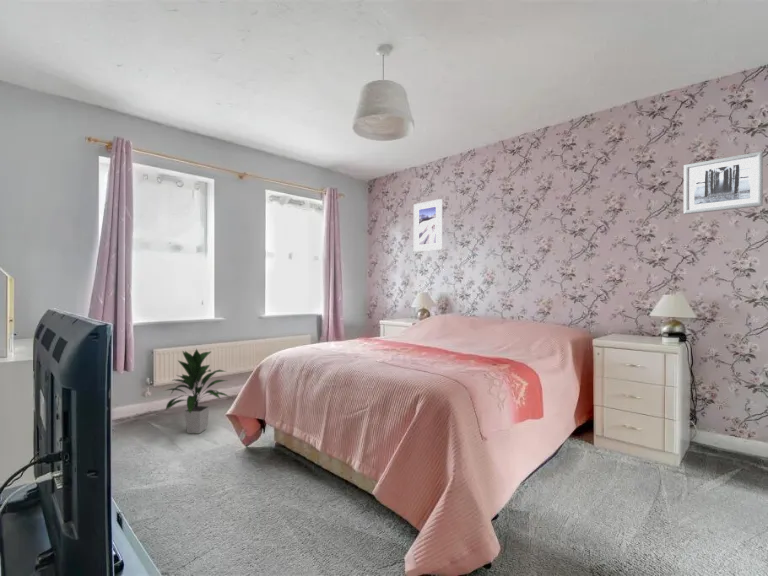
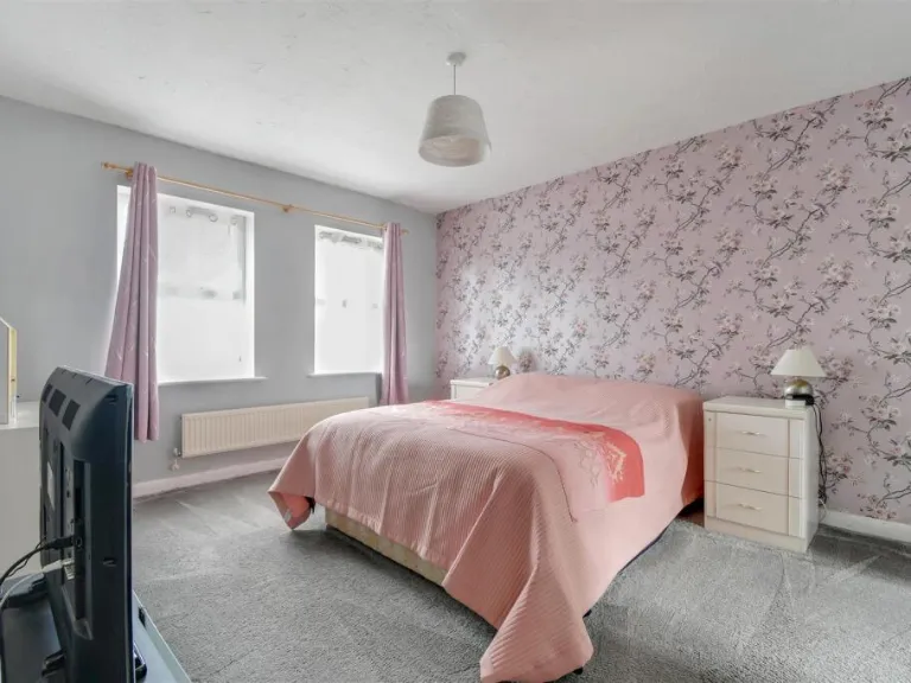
- wall art [683,150,764,215]
- indoor plant [163,348,230,435]
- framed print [413,198,443,253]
